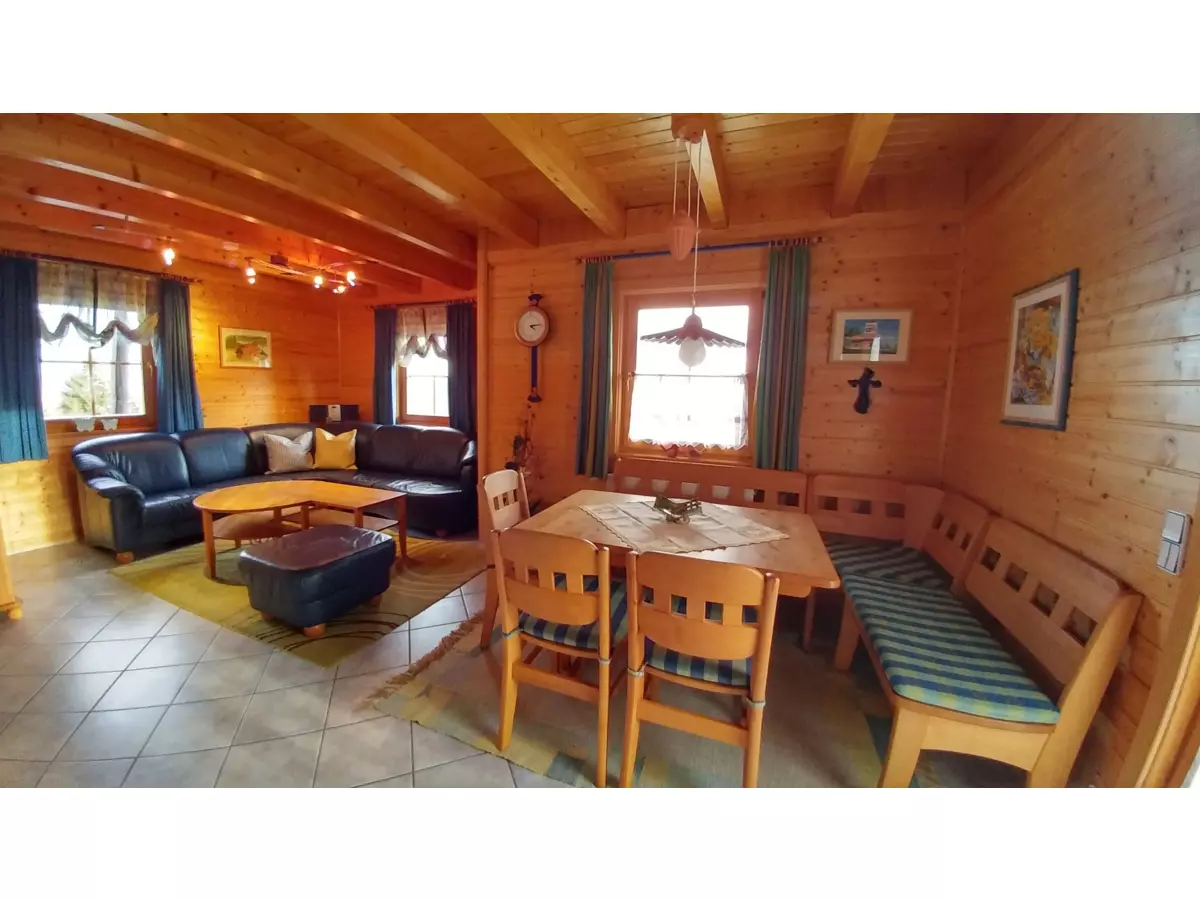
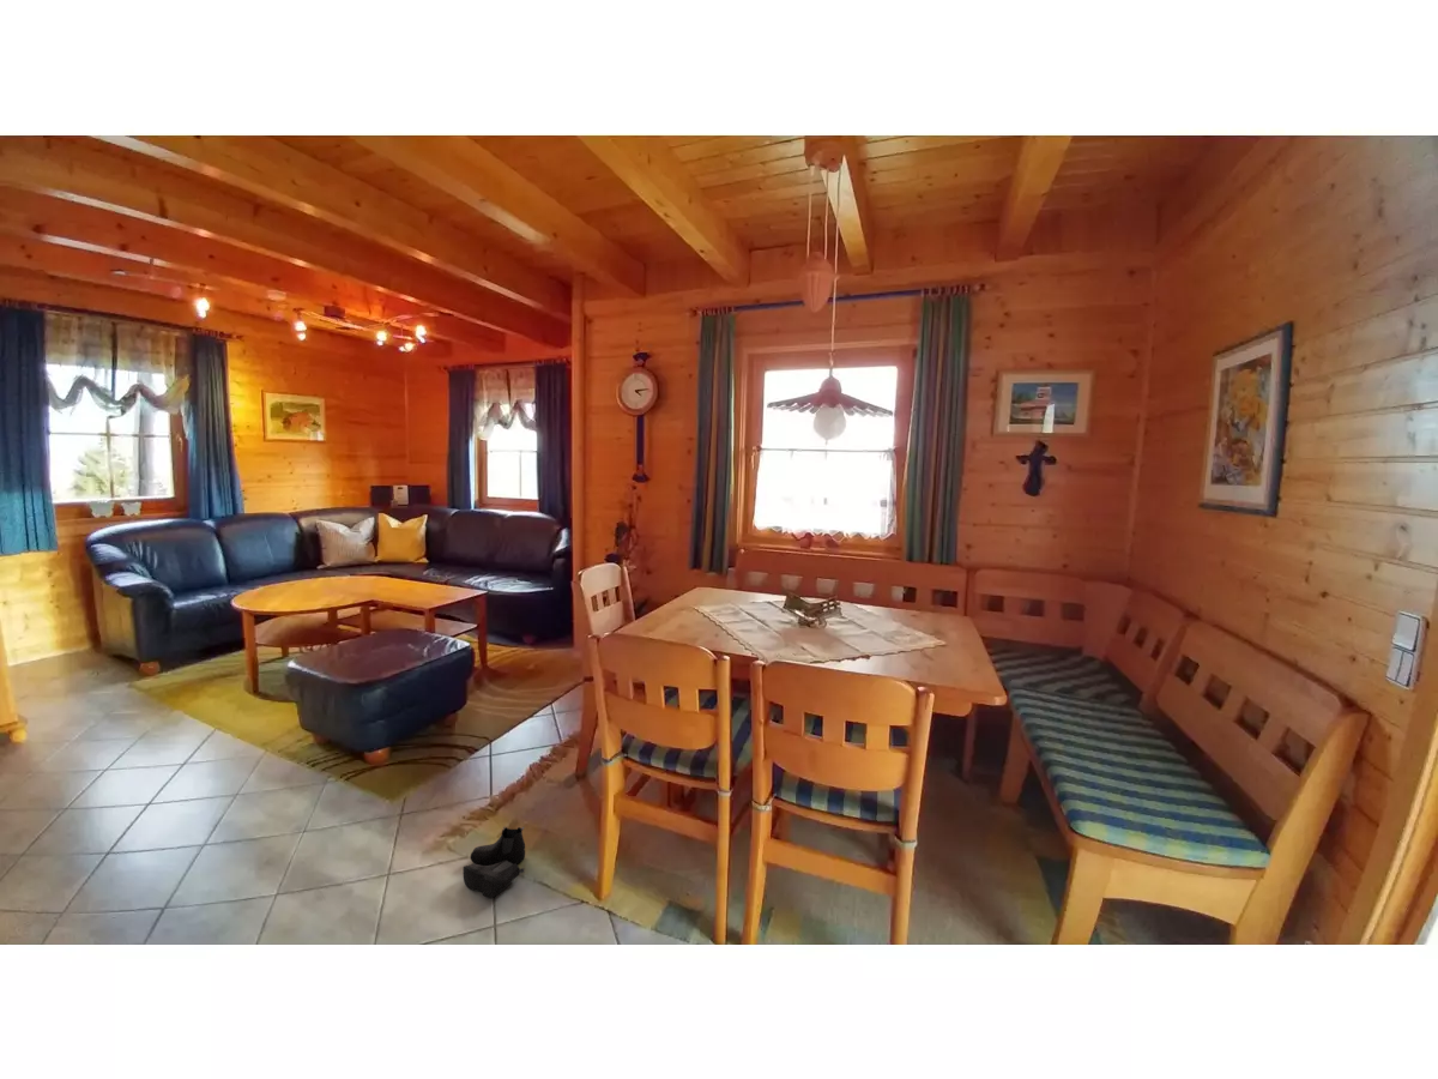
+ boots [463,826,526,899]
